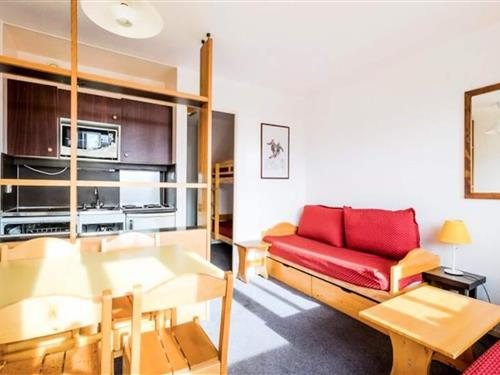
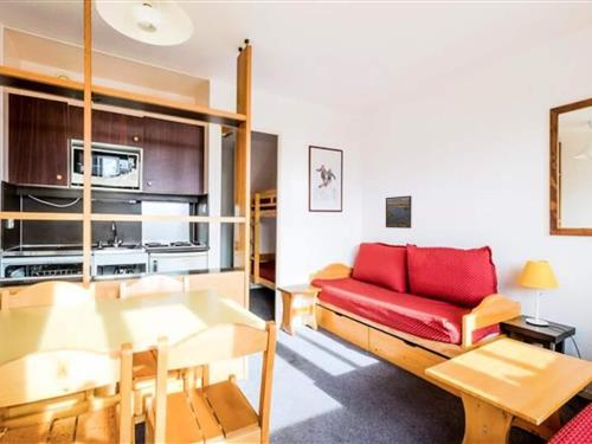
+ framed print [385,194,413,230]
